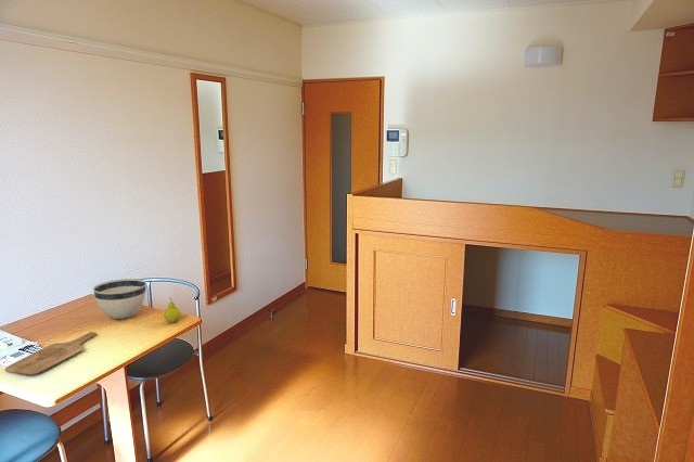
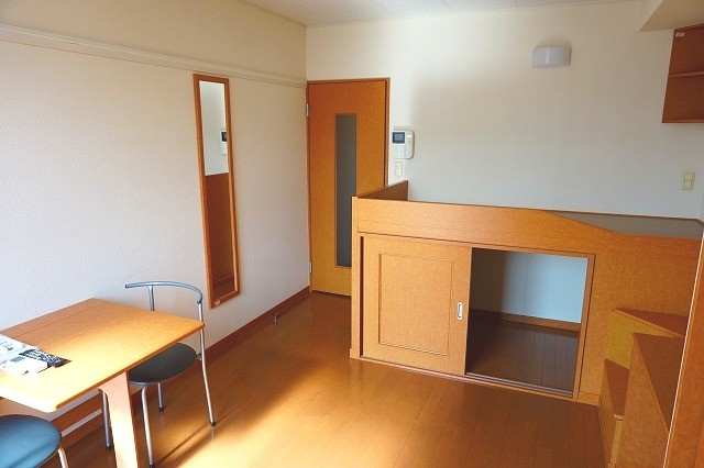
- bowl [92,278,147,320]
- fruit [163,296,182,323]
- cutting board [3,331,98,376]
